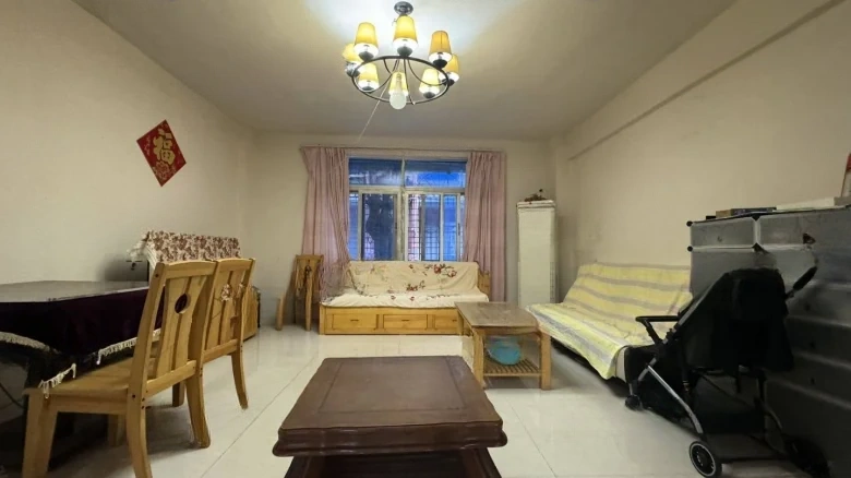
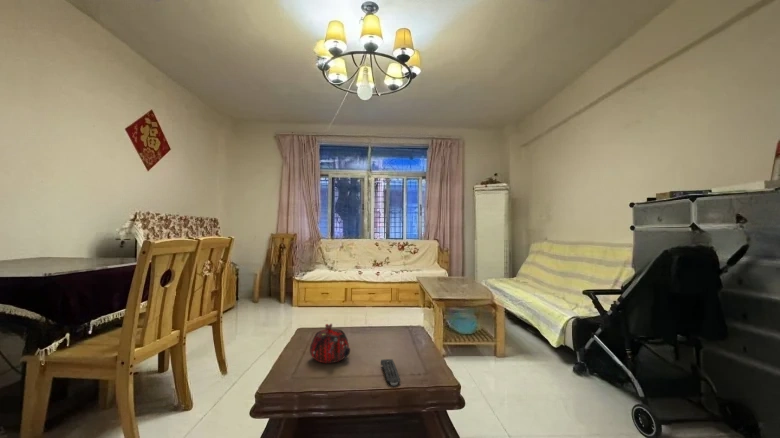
+ remote control [380,358,401,387]
+ teapot [309,323,351,364]
